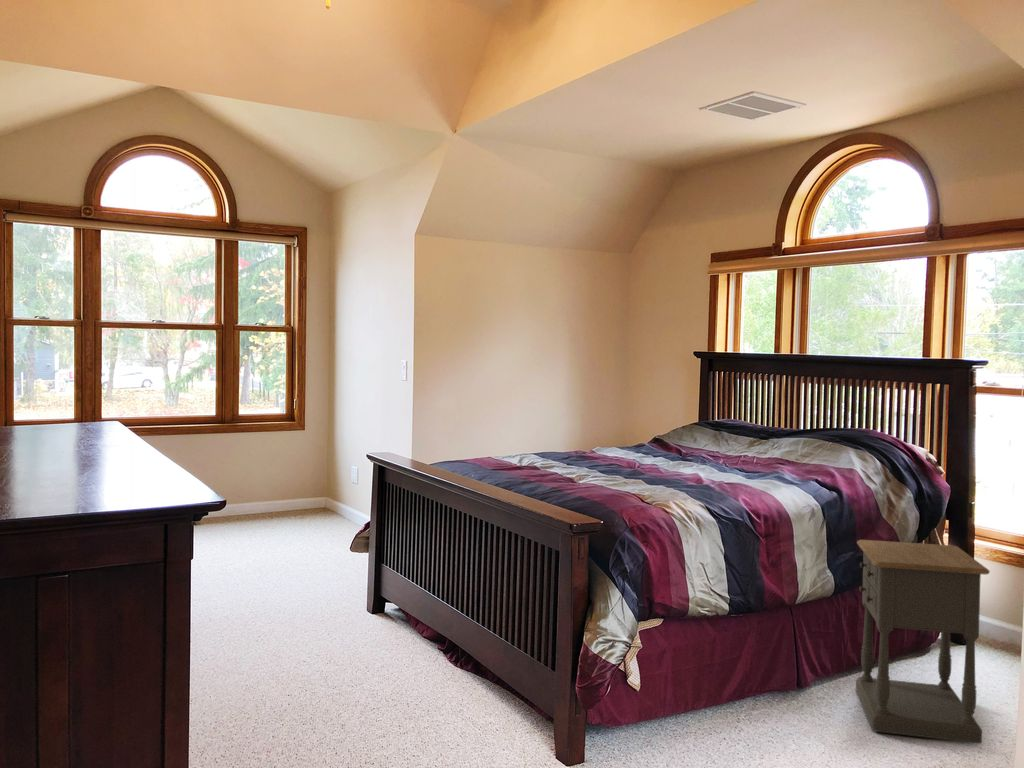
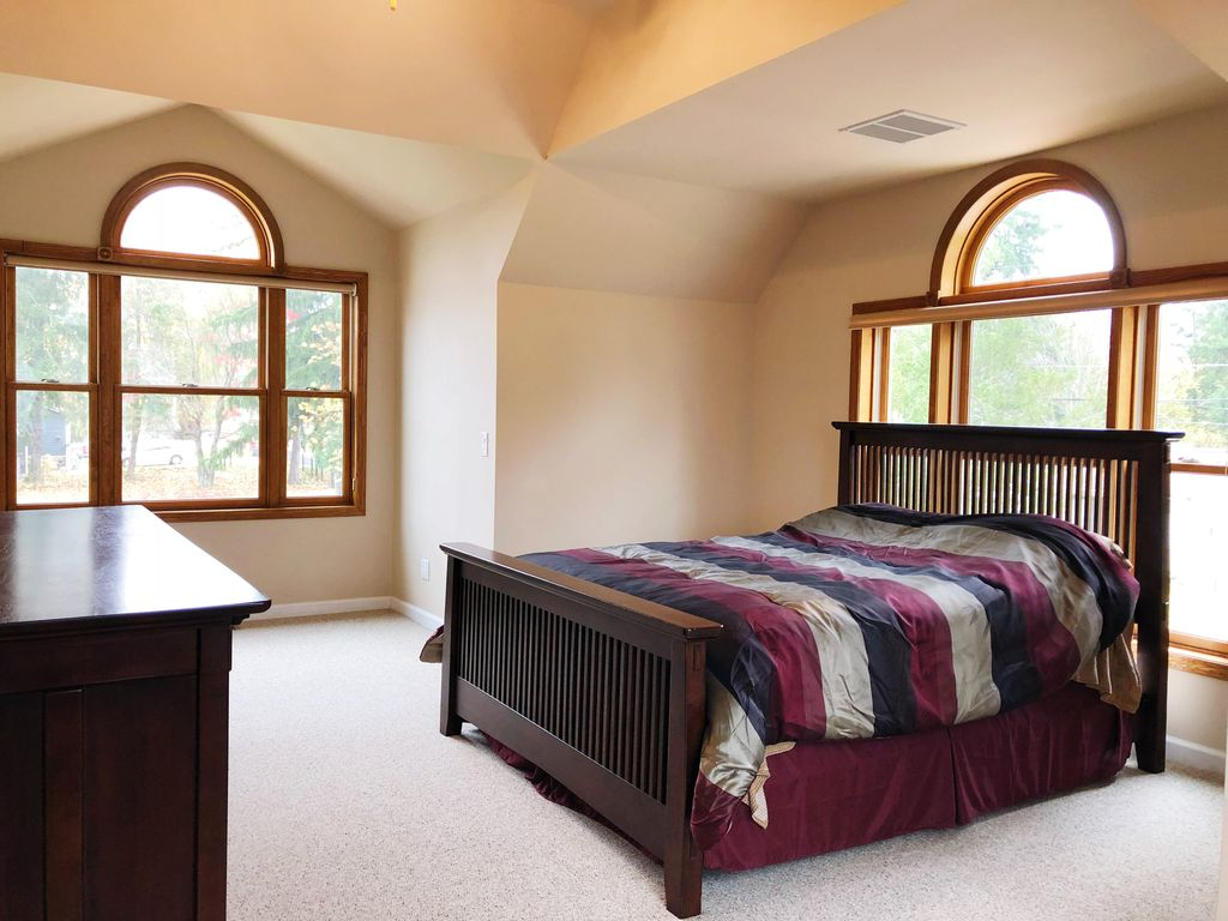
- nightstand [855,539,991,744]
